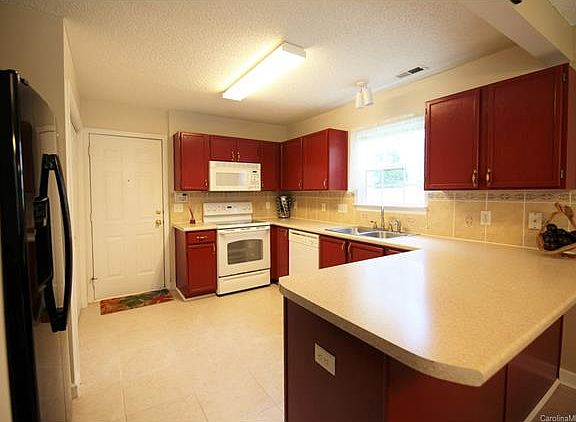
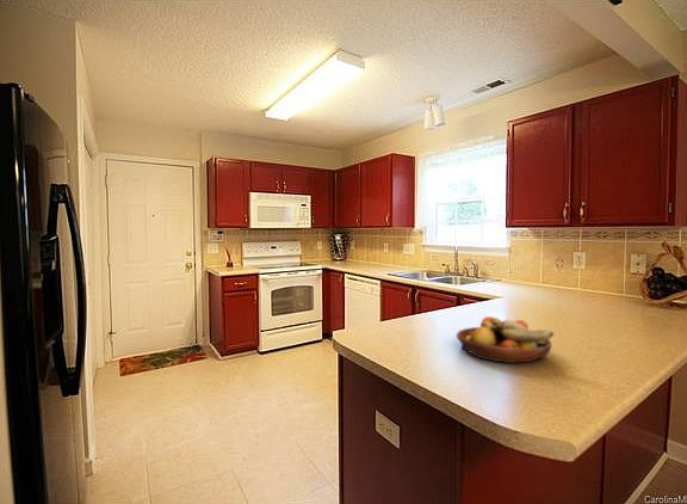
+ fruit bowl [456,315,555,364]
